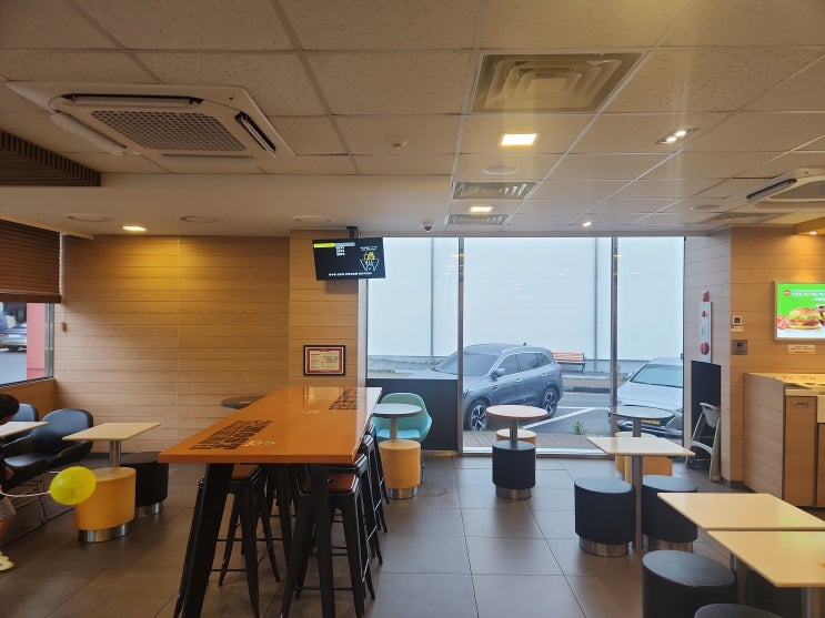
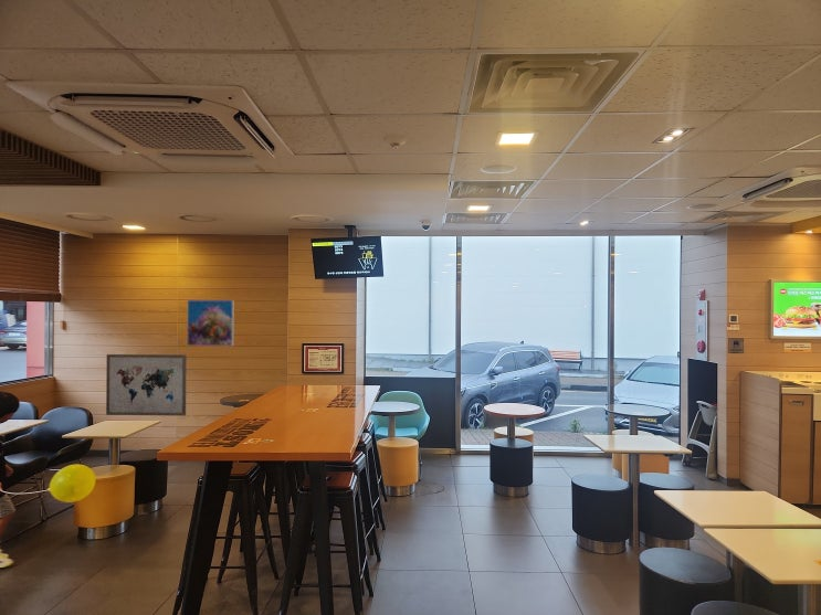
+ wall art [105,353,188,416]
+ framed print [186,299,234,347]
